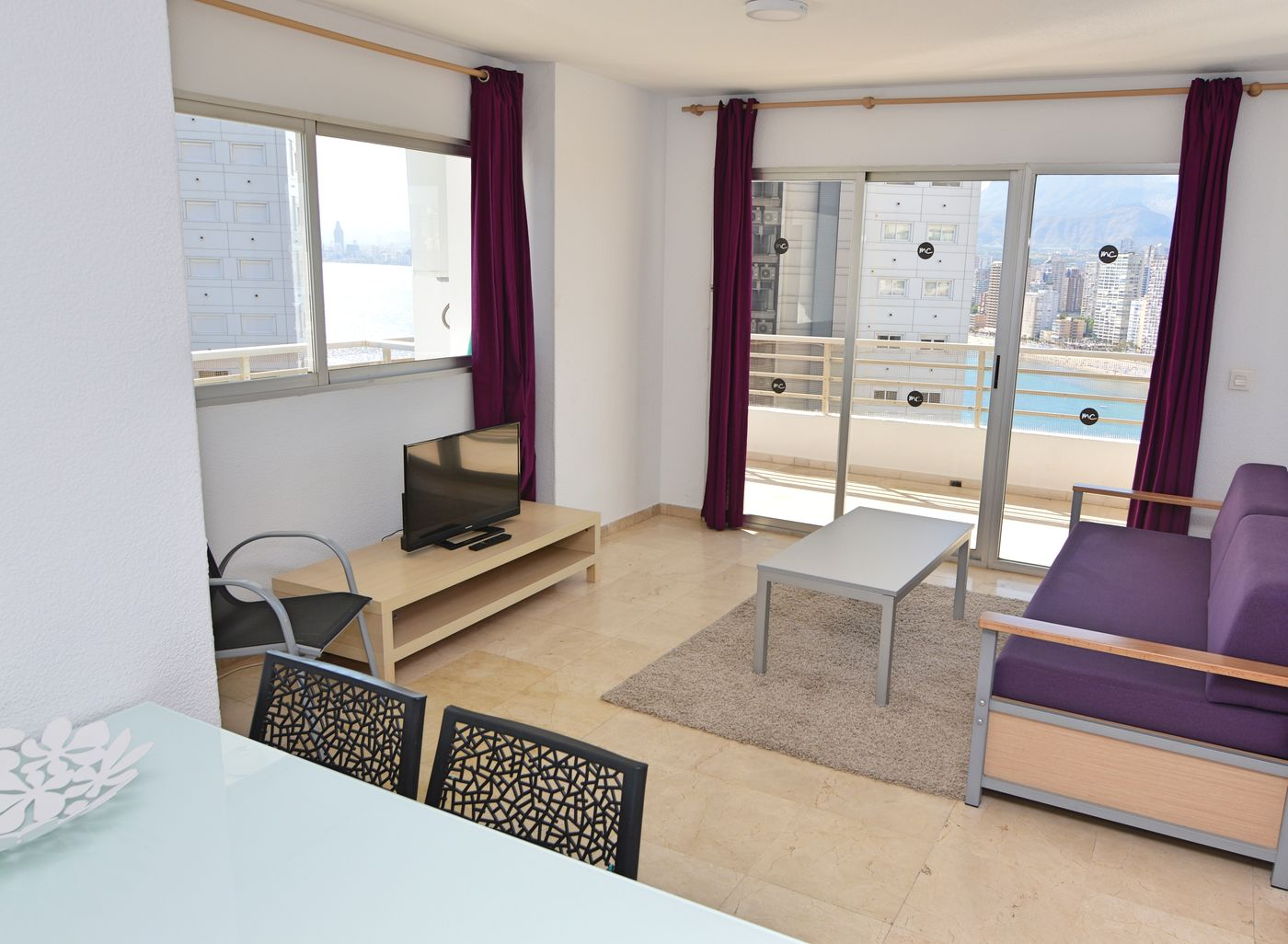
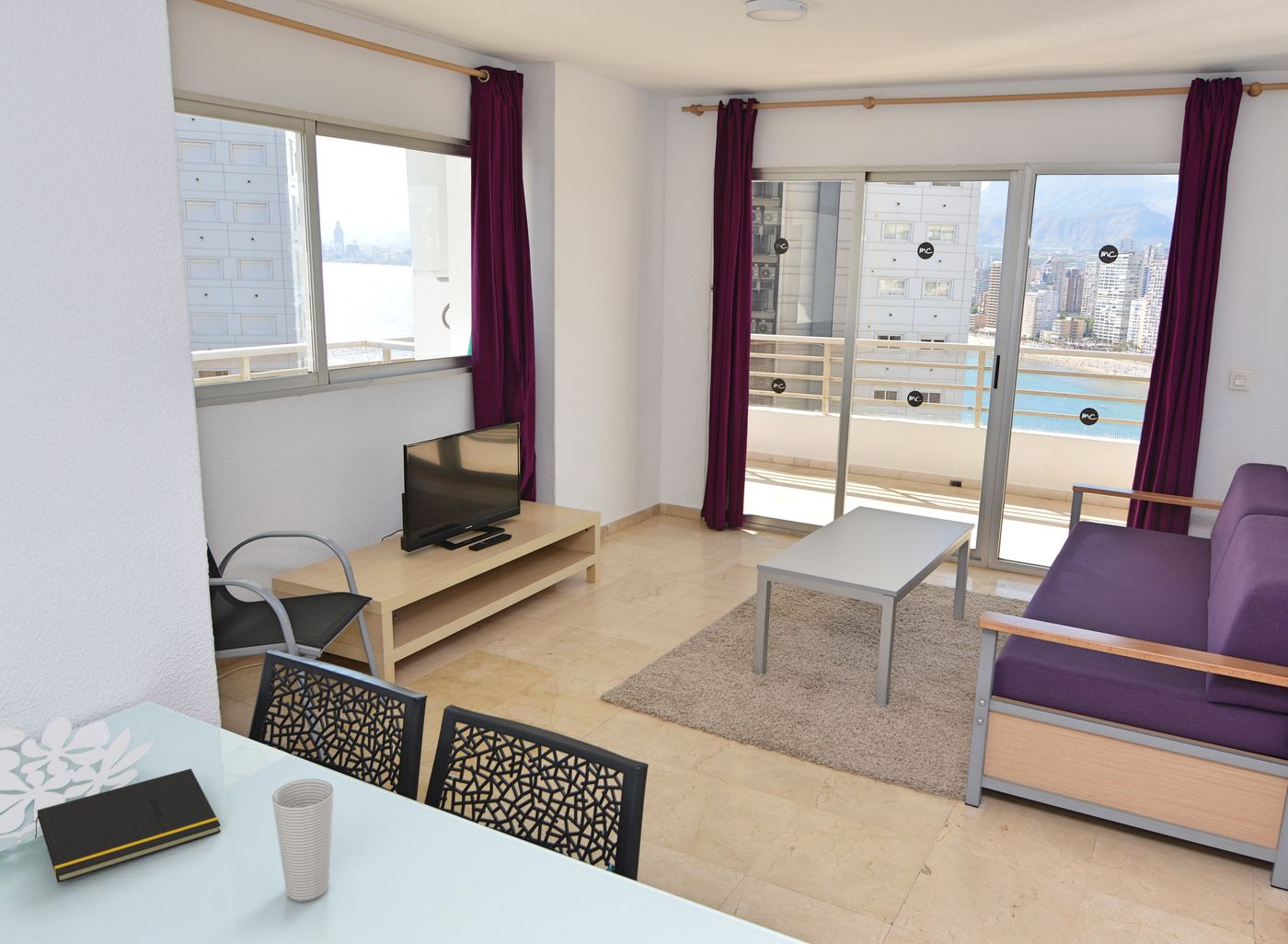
+ notepad [34,767,222,884]
+ cup [271,778,335,902]
